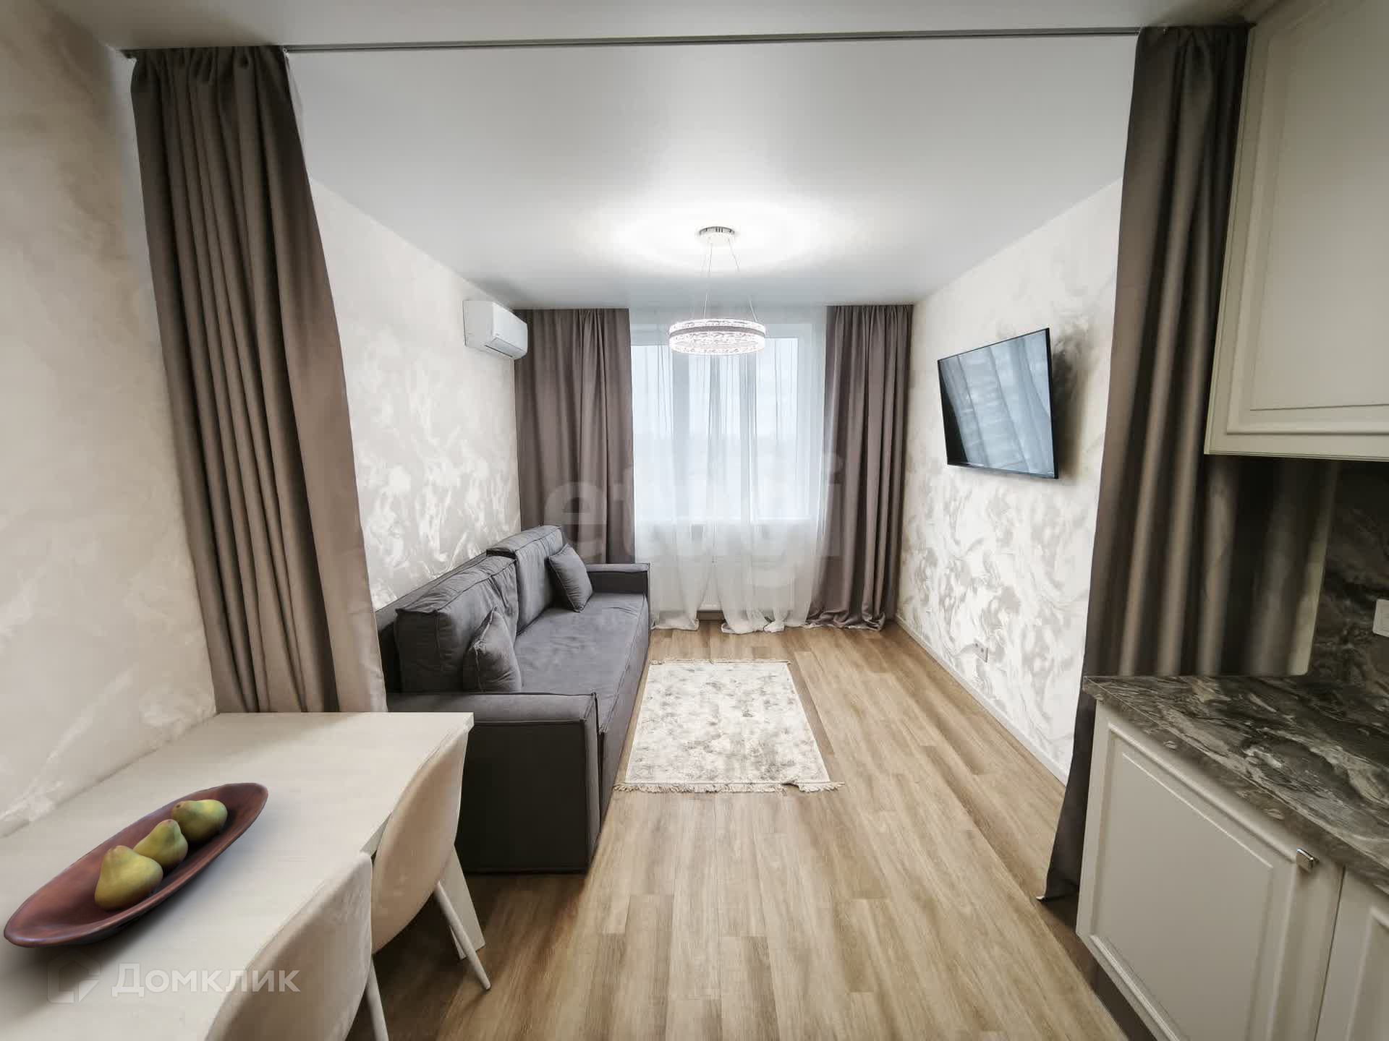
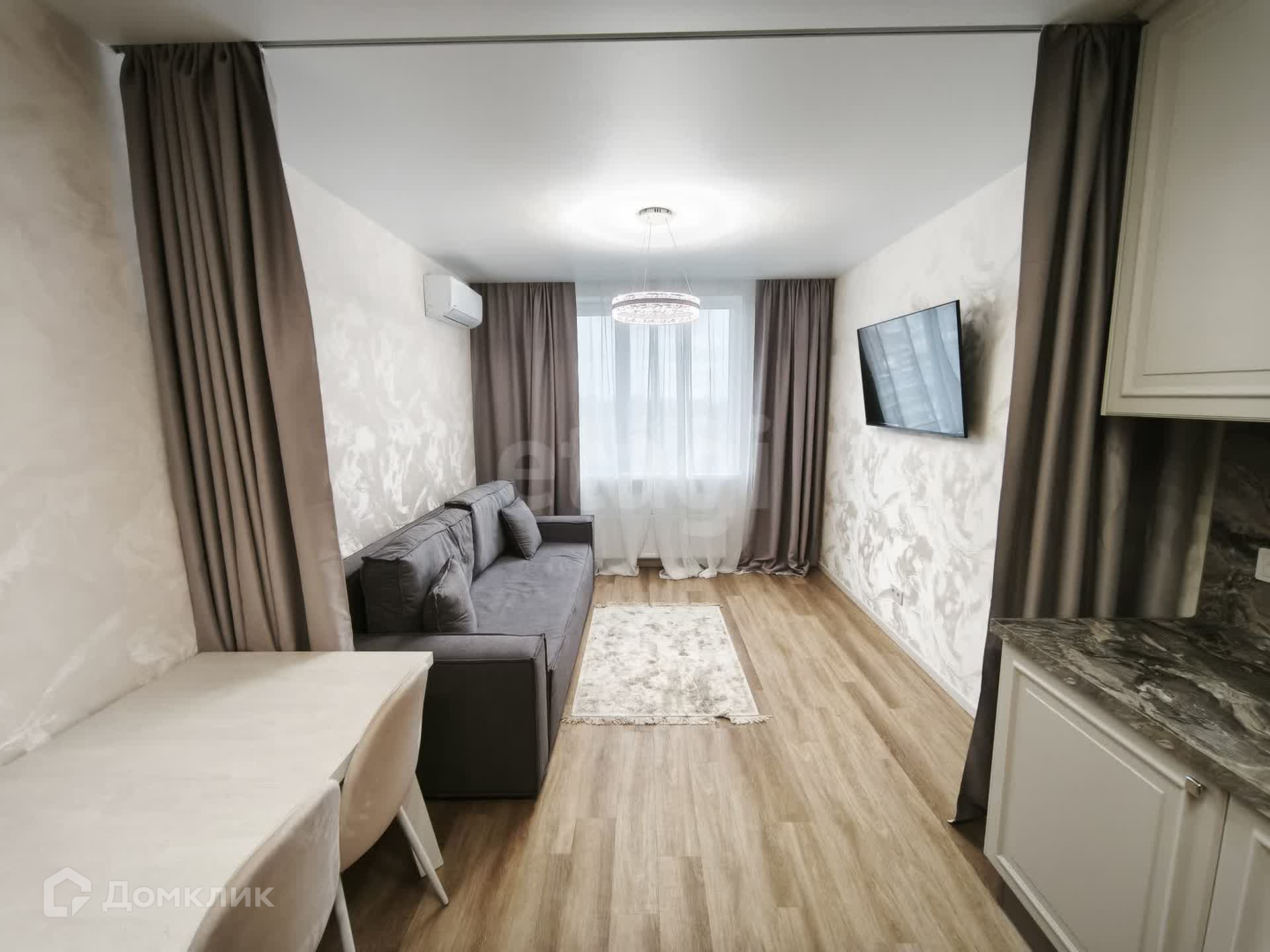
- fruit bowl [3,782,269,948]
